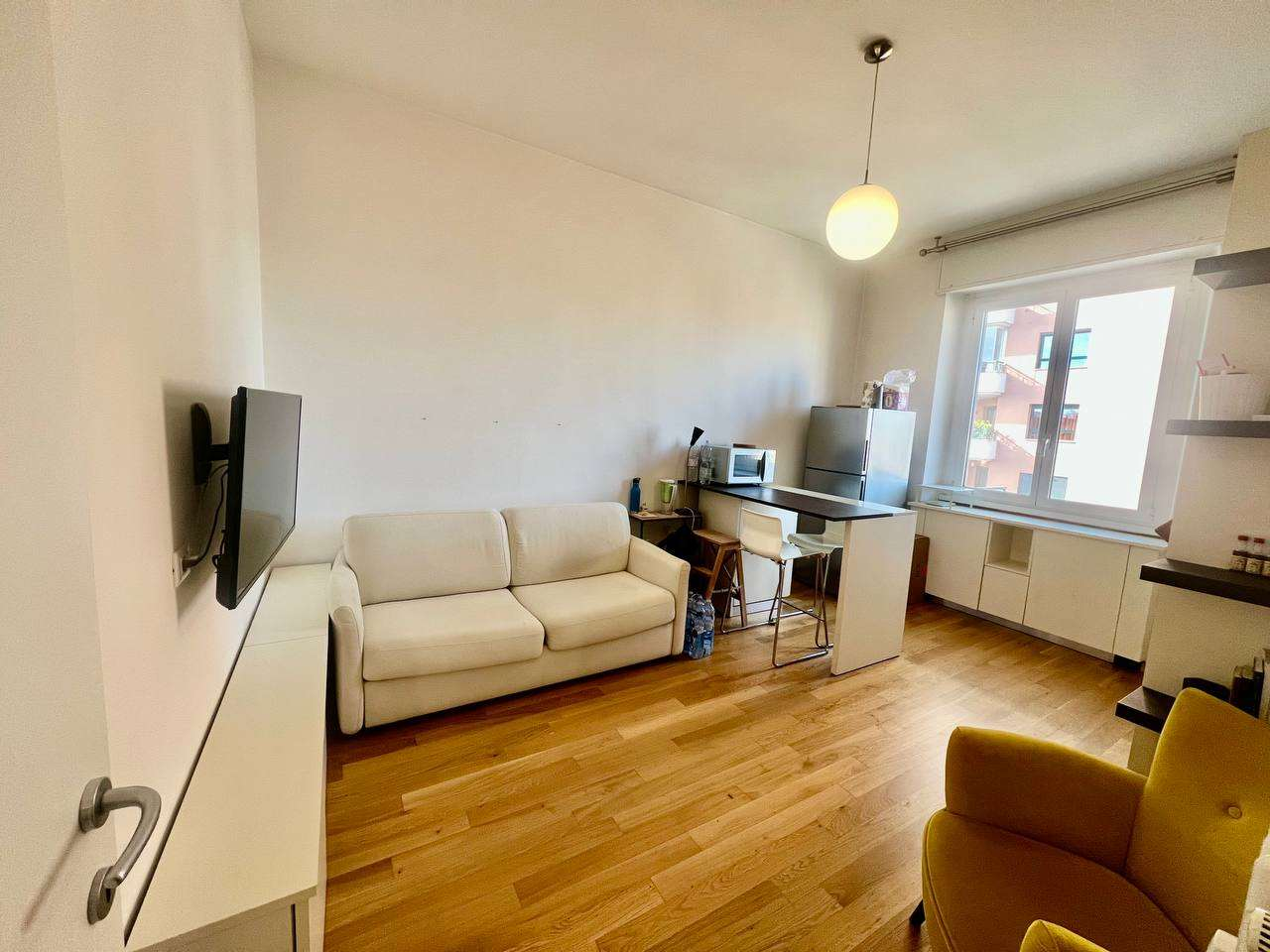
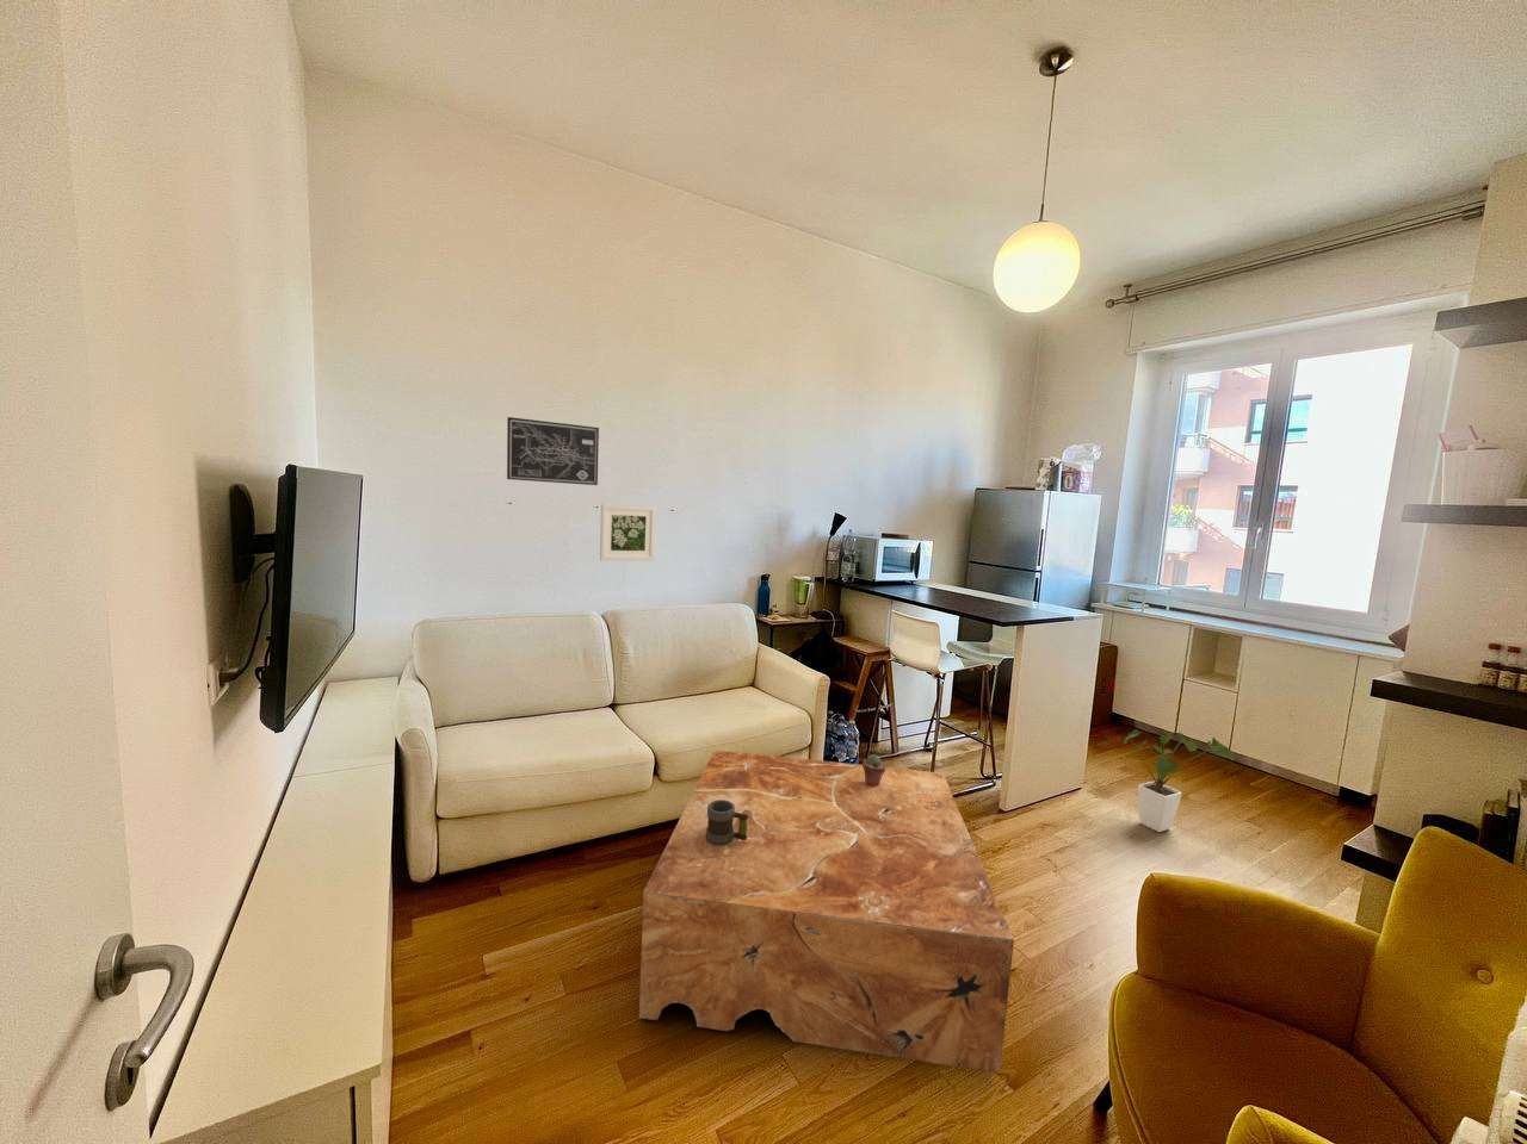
+ coffee table [638,750,1015,1073]
+ wall art [506,416,600,487]
+ mug [706,799,748,845]
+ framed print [599,502,658,561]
+ house plant [1123,728,1235,833]
+ potted succulent [862,753,887,786]
